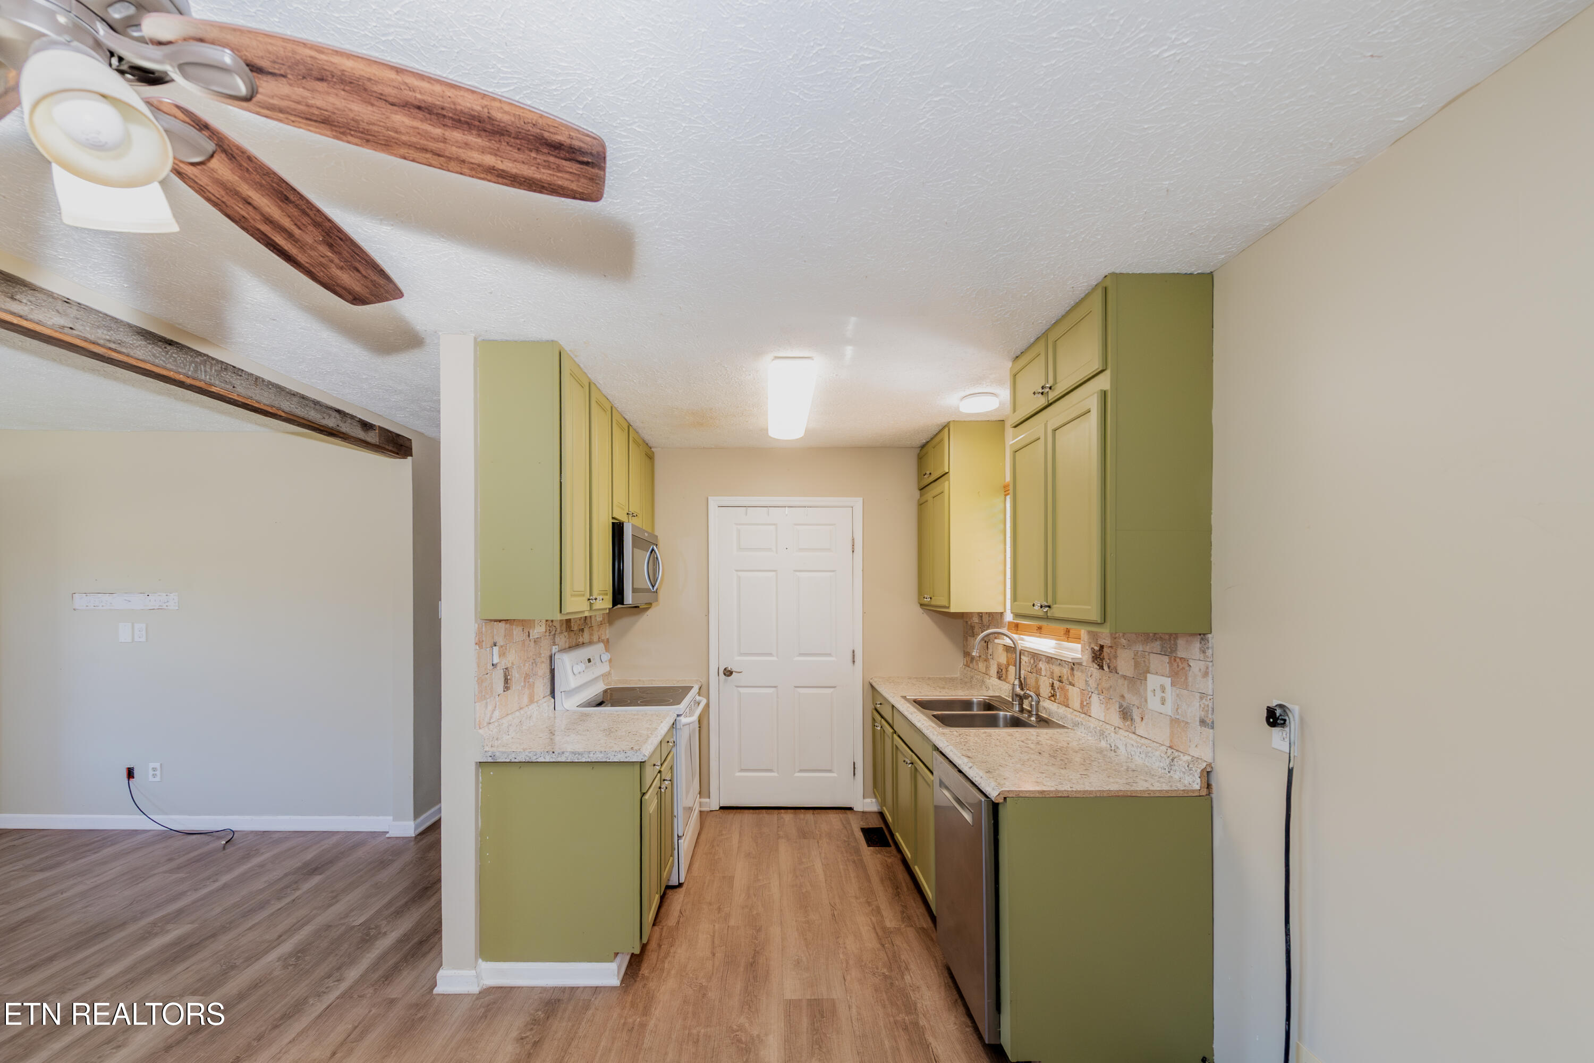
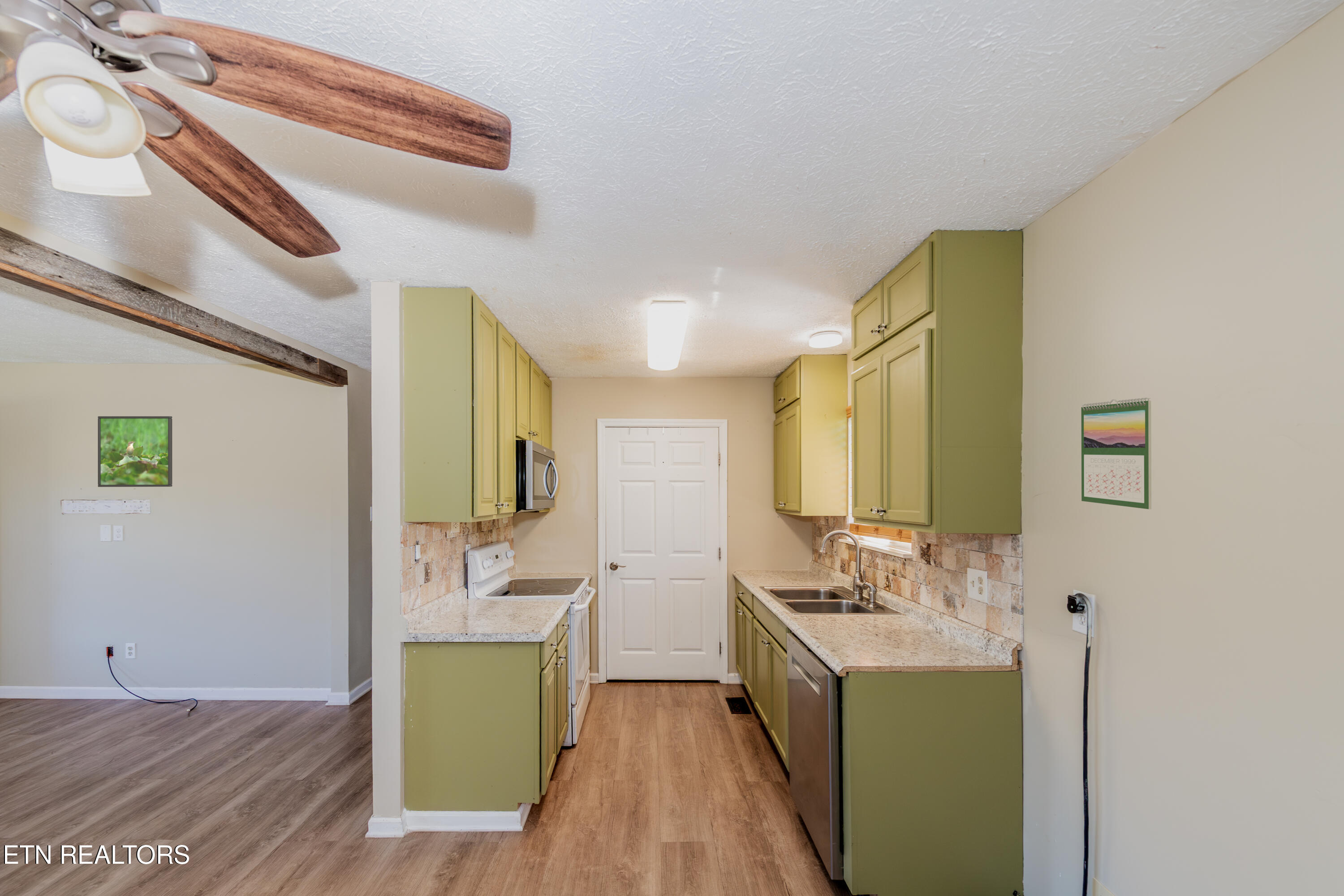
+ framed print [97,416,173,487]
+ calendar [1081,397,1152,510]
